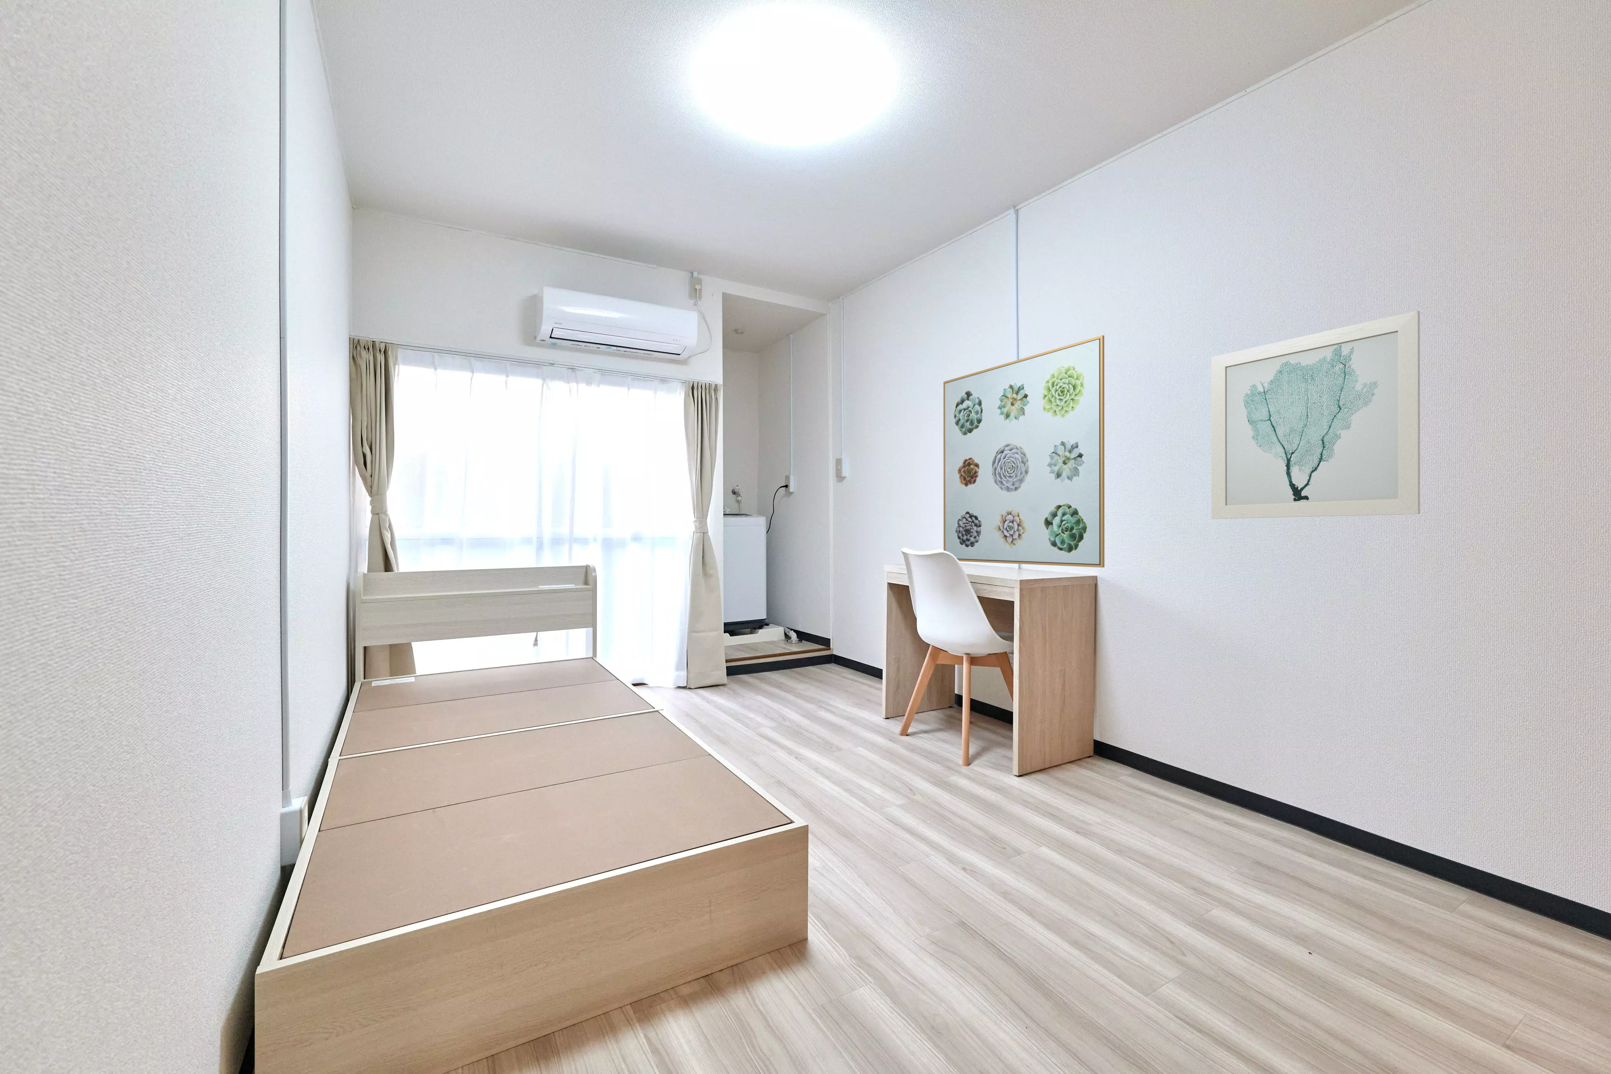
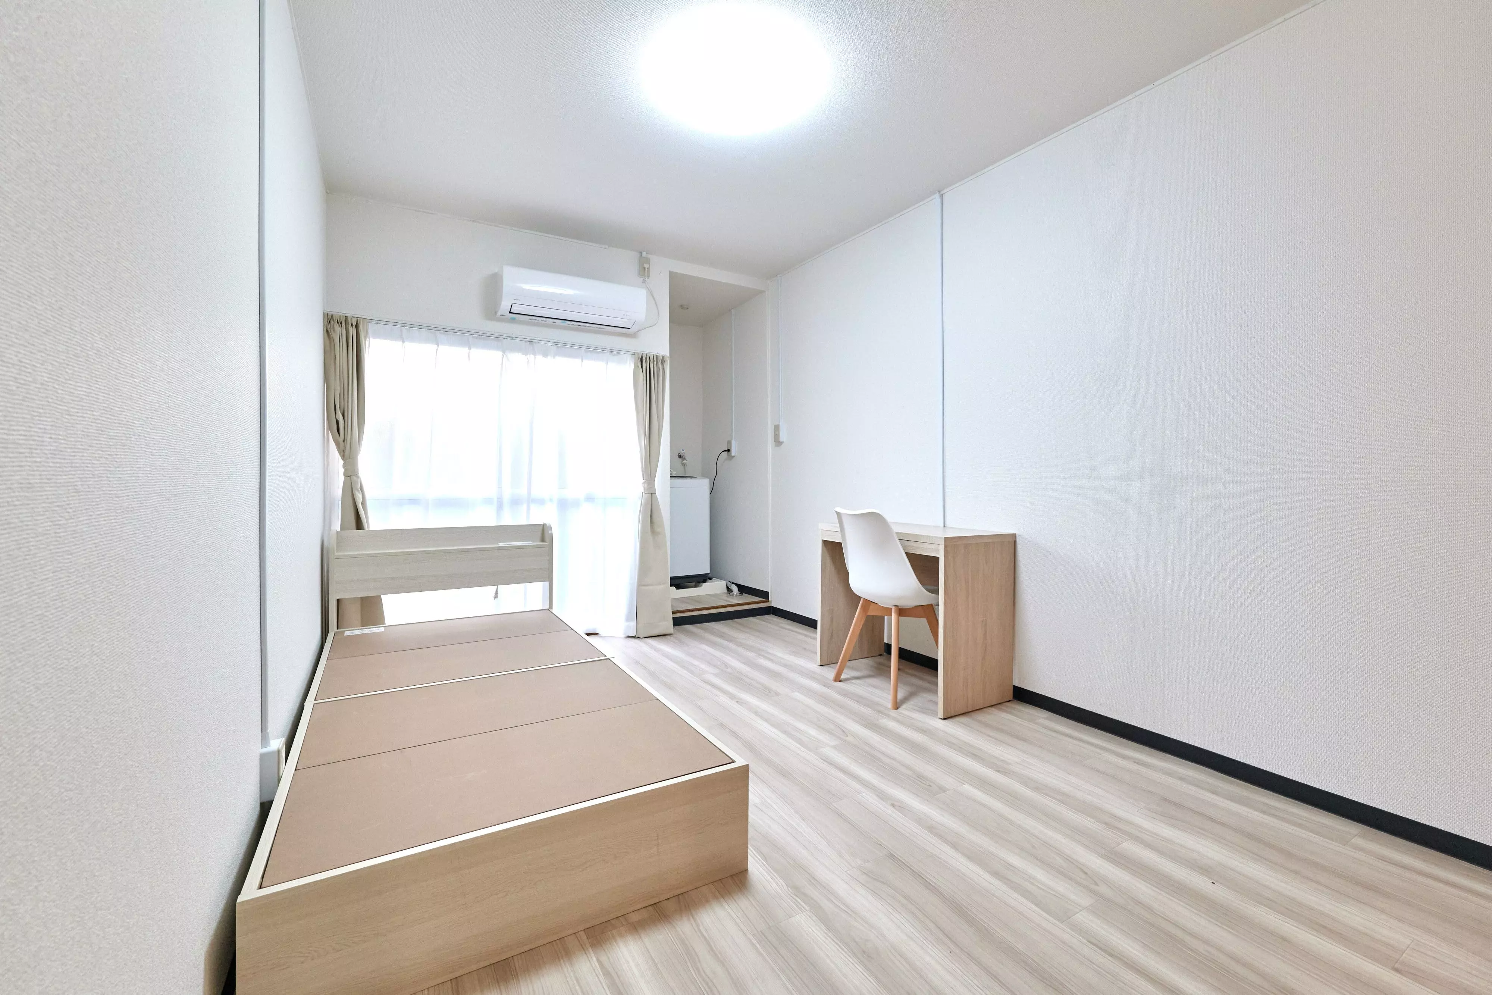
- wall art [1211,310,1420,519]
- wall art [943,334,1105,568]
